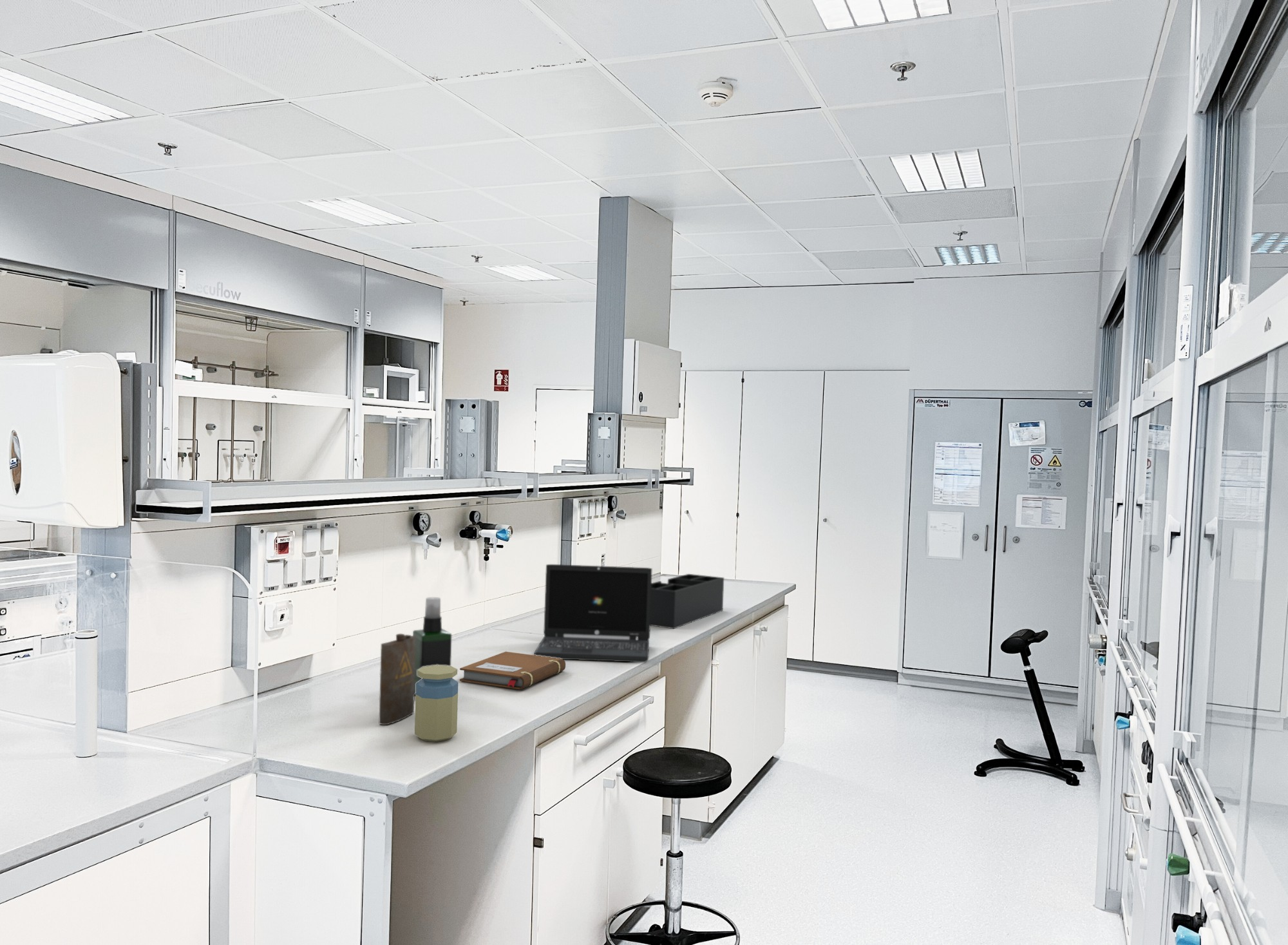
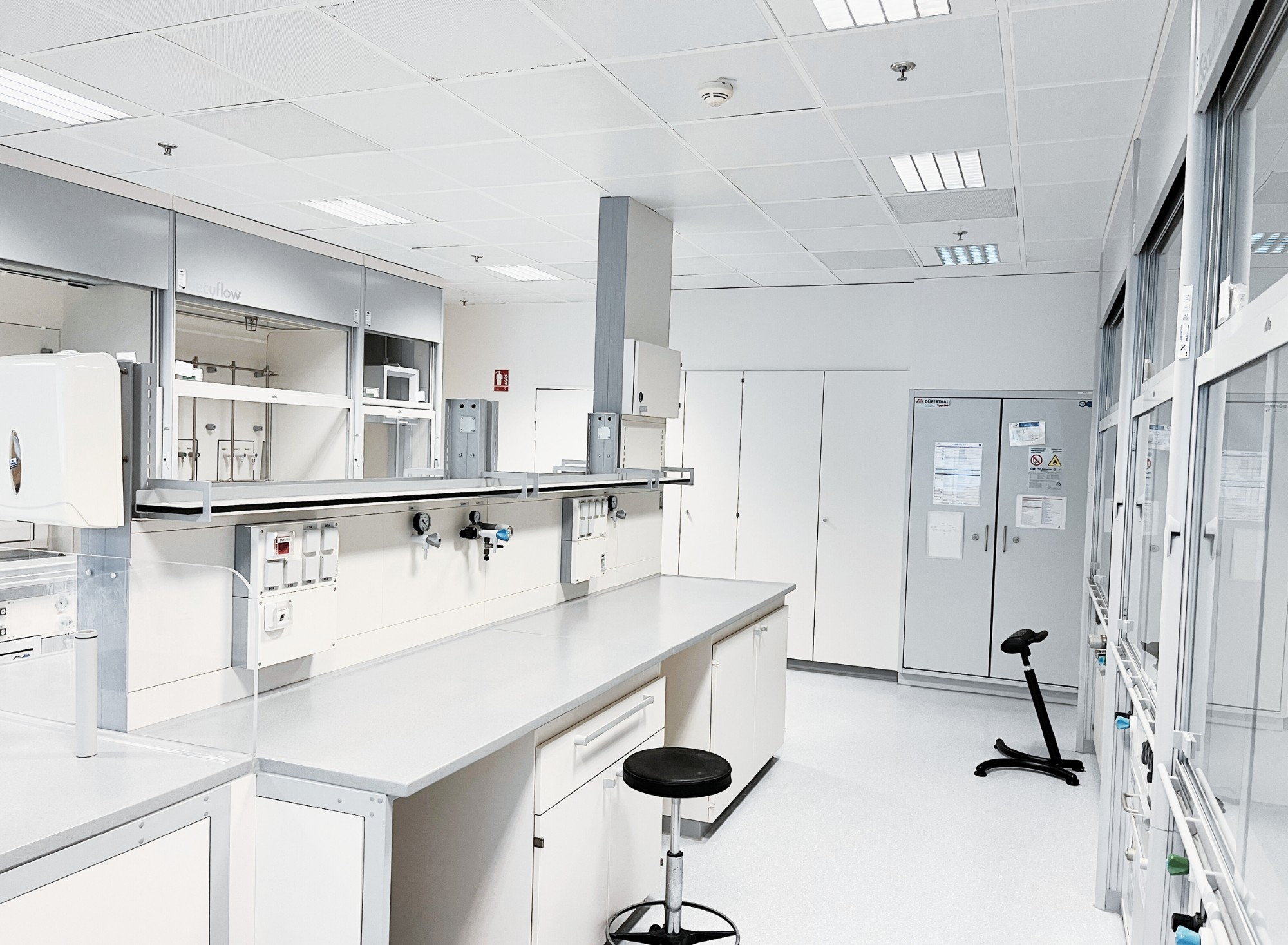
- flask [378,633,416,725]
- jar [414,665,459,742]
- notebook [459,651,566,690]
- desk organizer [650,573,725,629]
- laptop [534,564,653,663]
- spray bottle [412,597,452,693]
